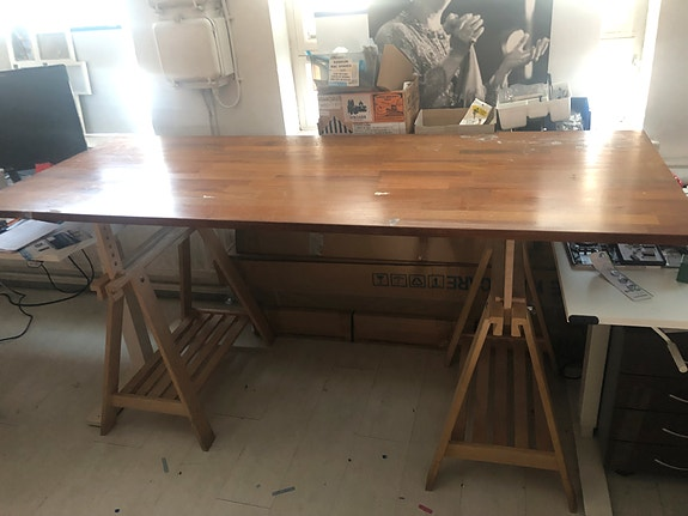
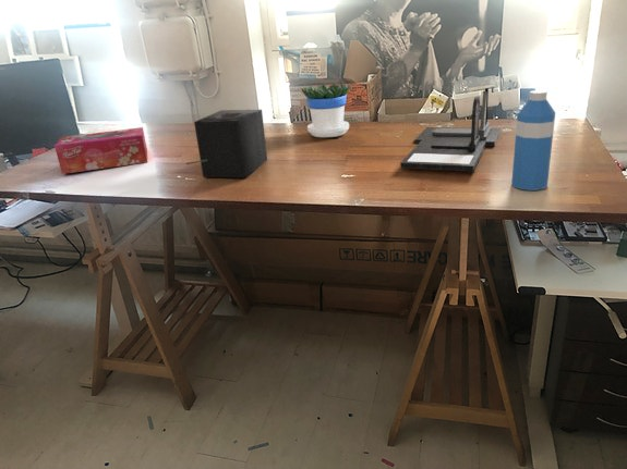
+ water bottle [510,89,556,192]
+ flowerpot [301,83,351,138]
+ desk organizer [399,87,502,172]
+ speaker [177,109,268,178]
+ tissue box [53,126,148,175]
